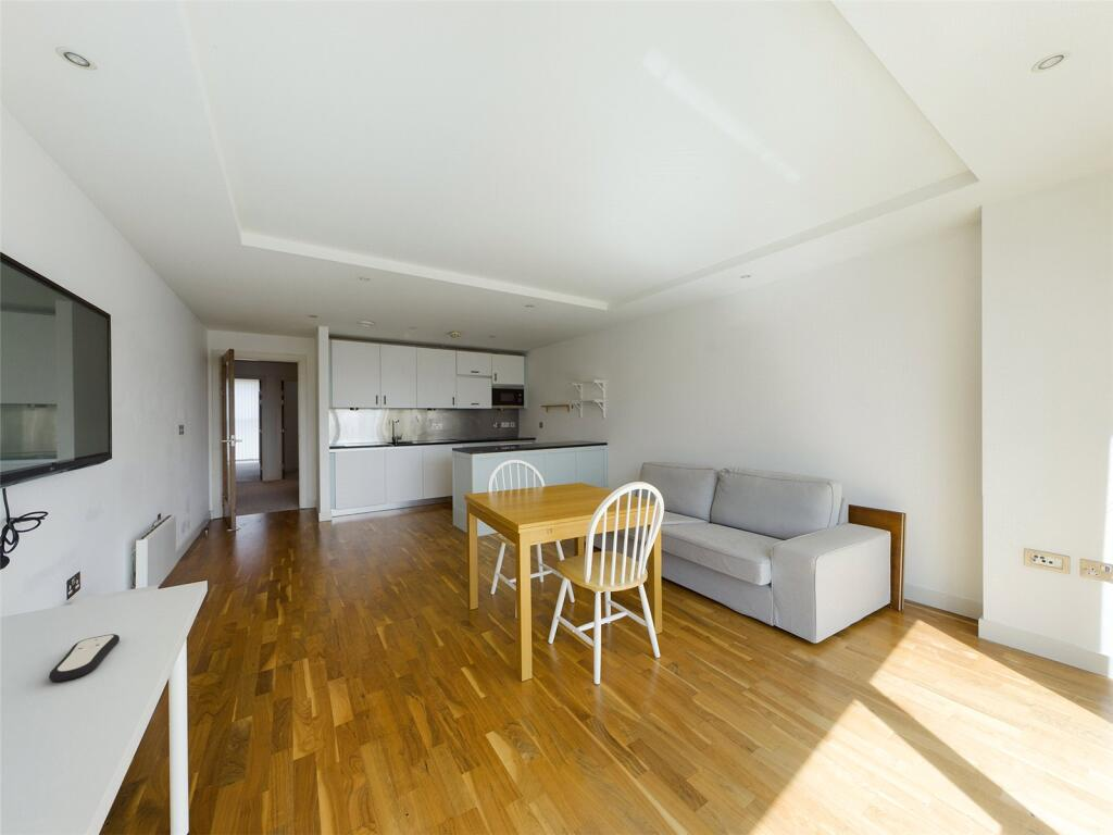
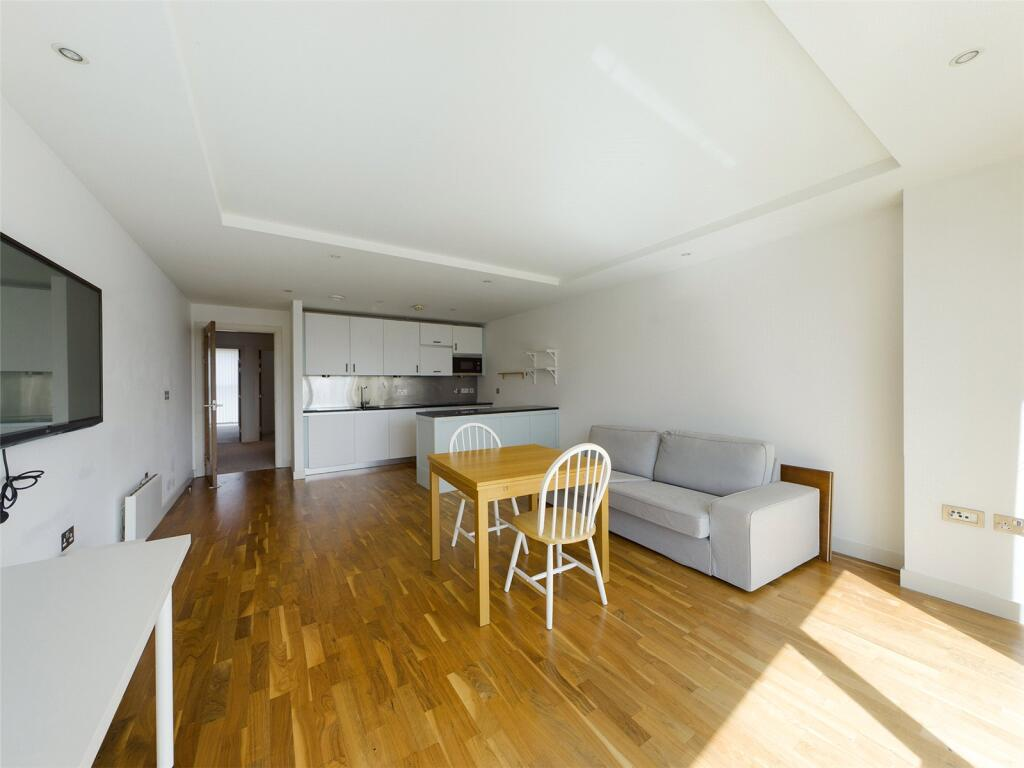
- remote control [48,633,121,683]
